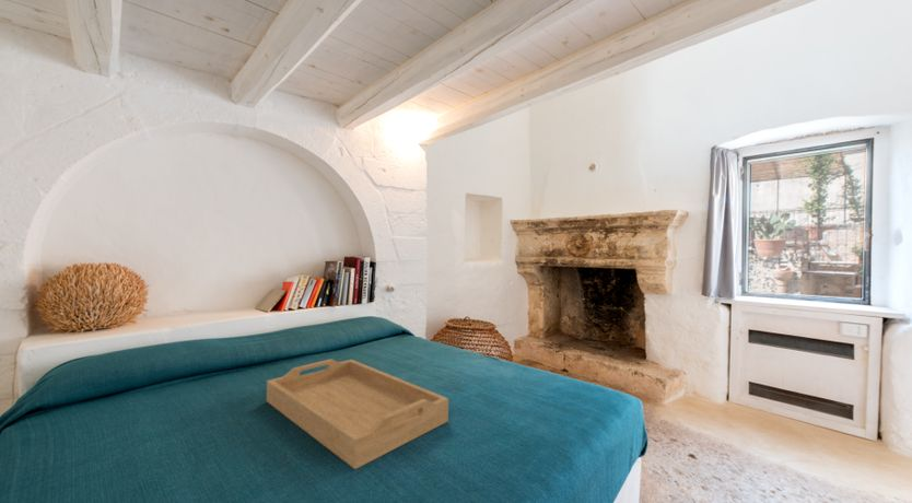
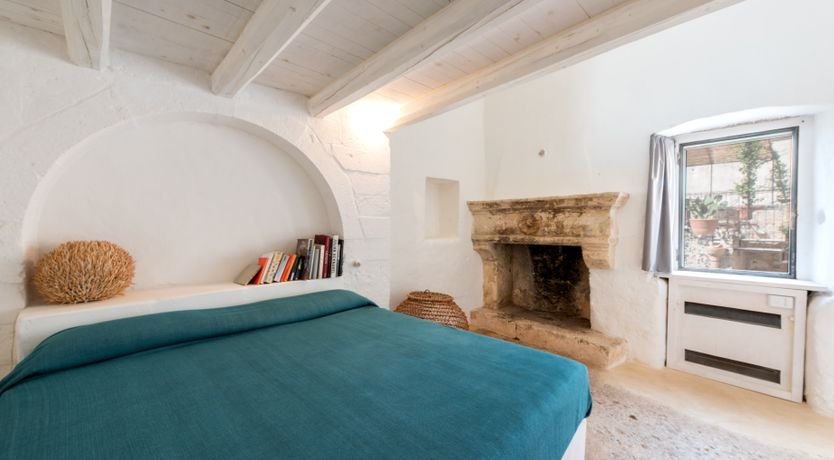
- serving tray [266,359,449,470]
